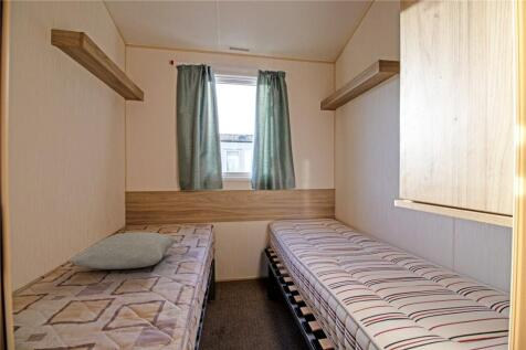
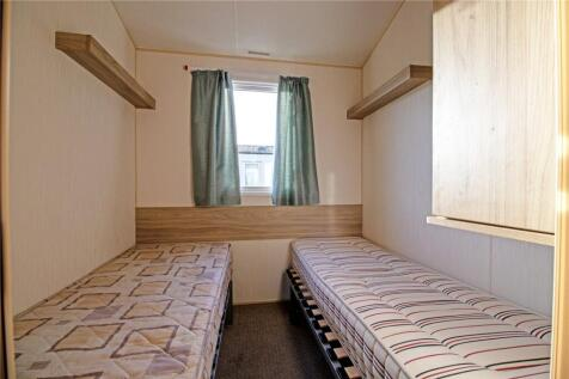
- pillow [67,231,179,271]
